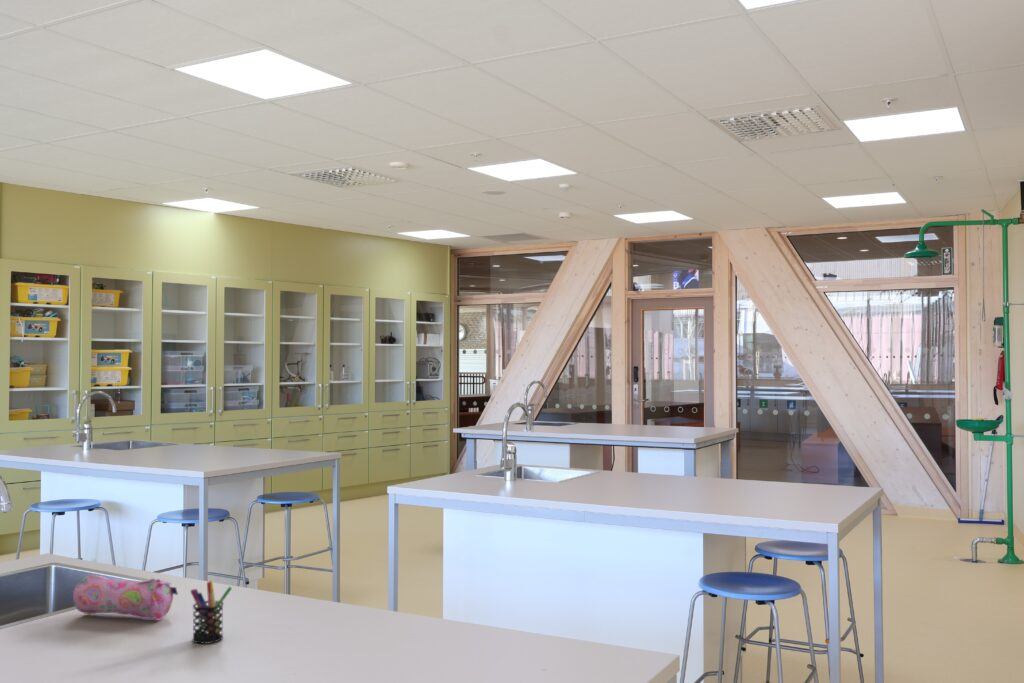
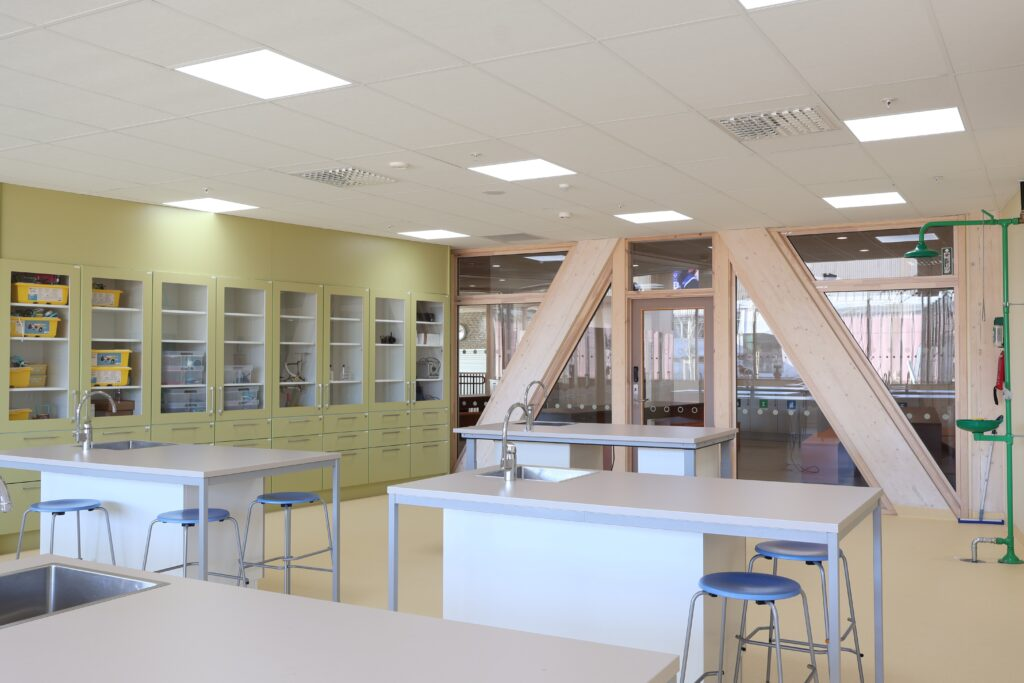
- pencil case [72,573,179,621]
- pen holder [189,579,233,644]
